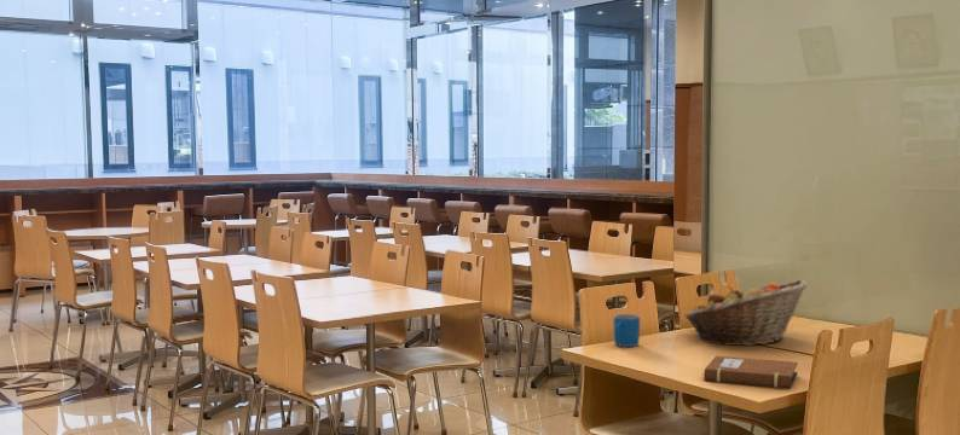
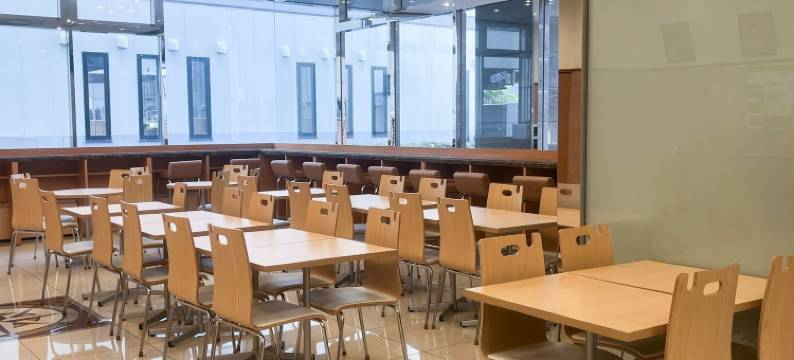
- fruit basket [684,279,809,347]
- notebook [702,355,799,389]
- mug [612,313,641,348]
